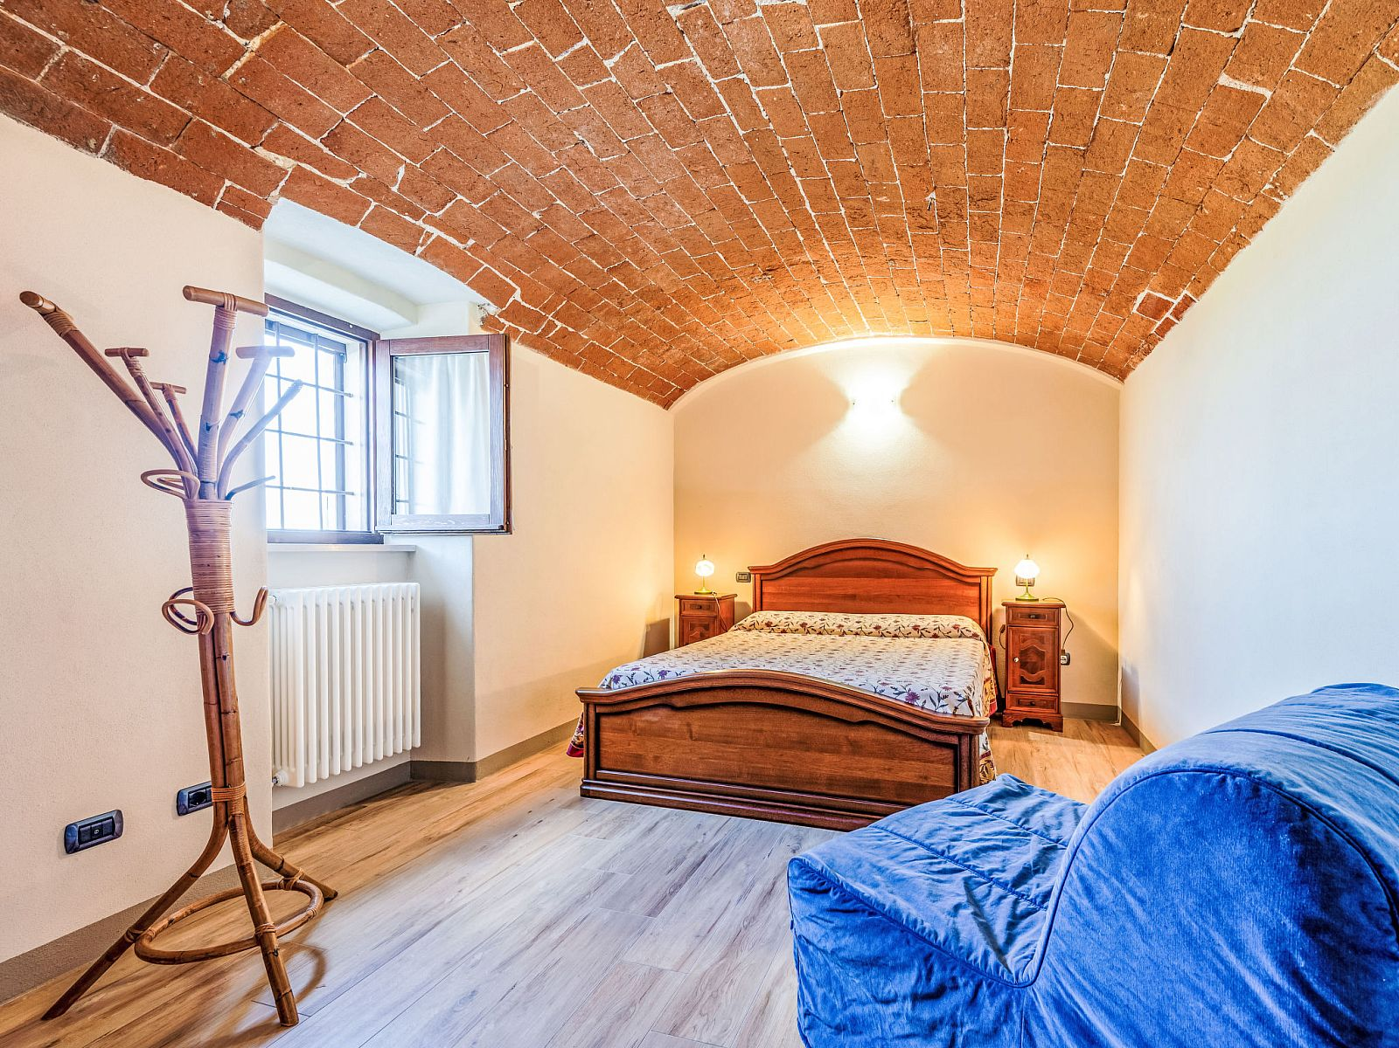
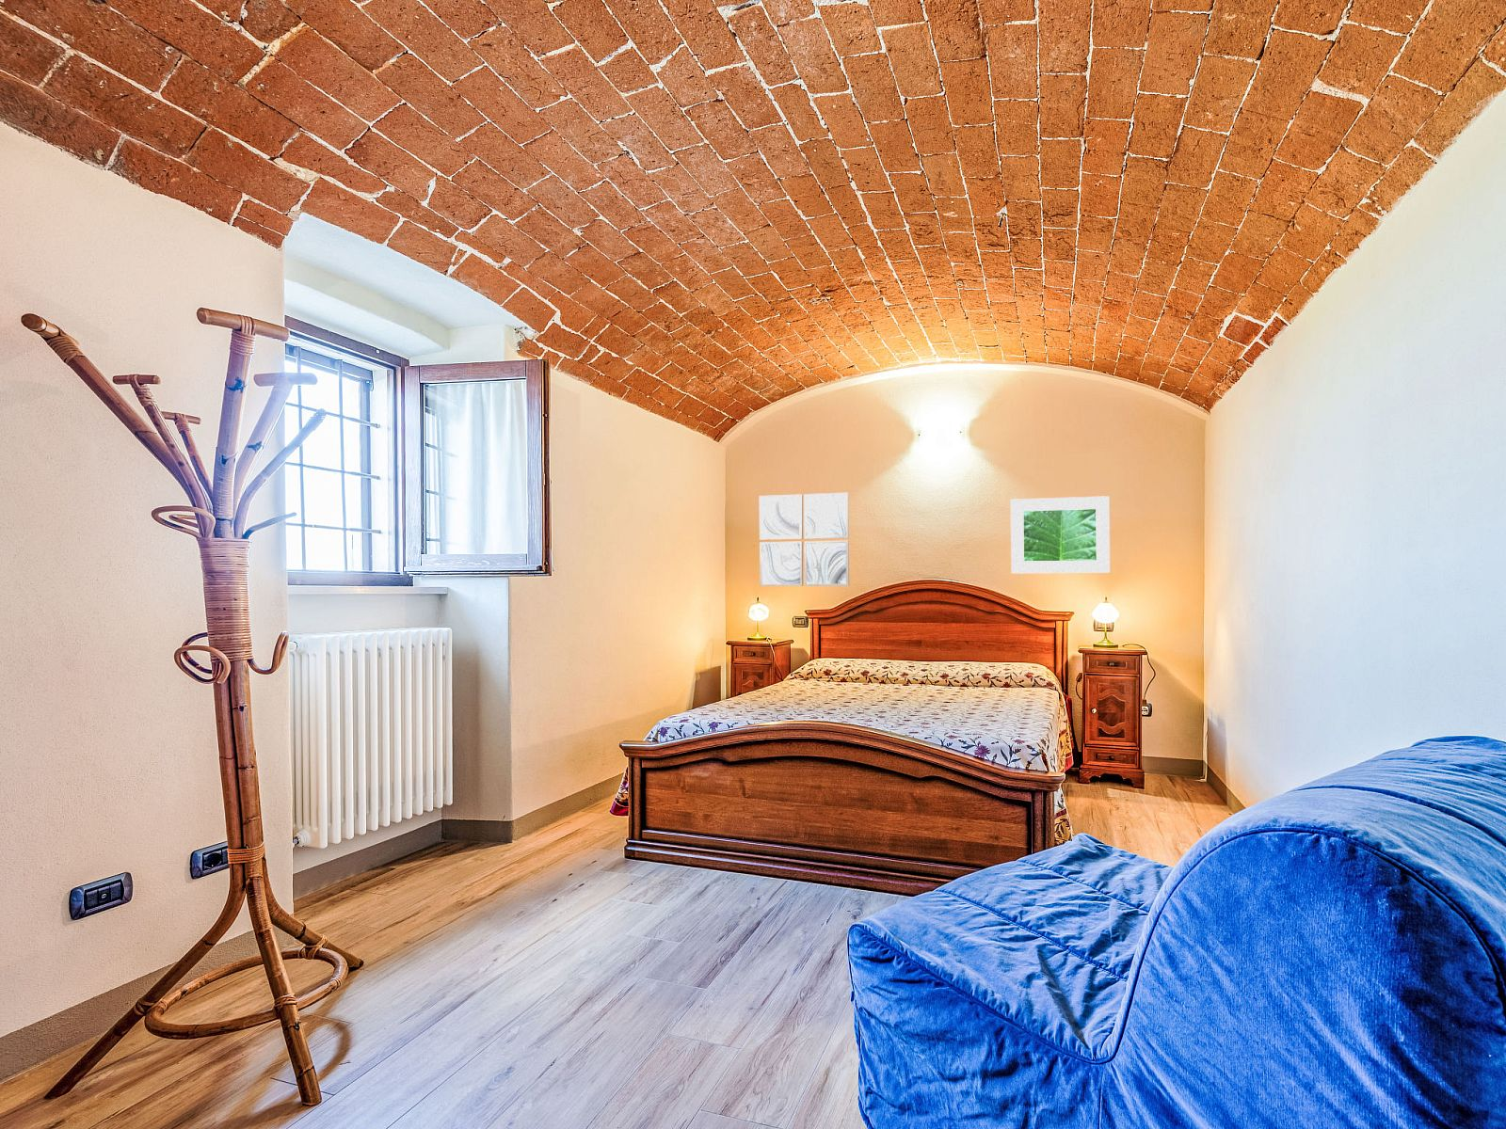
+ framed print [1010,495,1111,574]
+ wall art [759,492,850,587]
